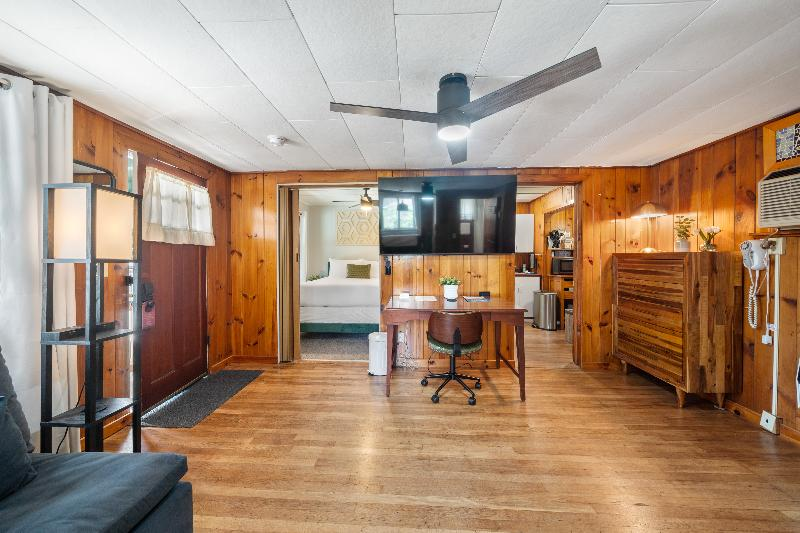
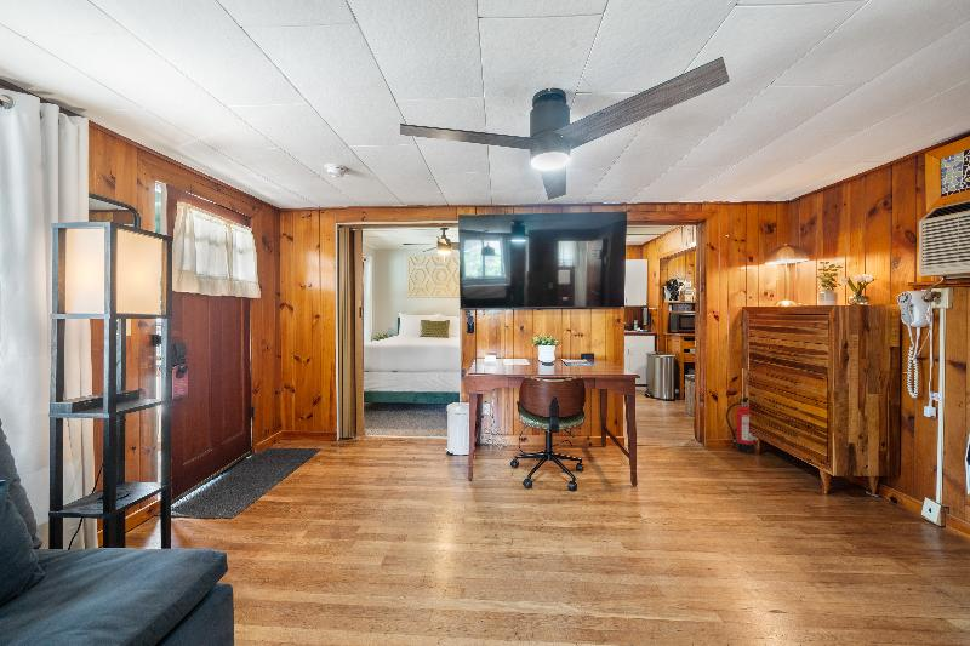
+ fire extinguisher [725,396,755,455]
